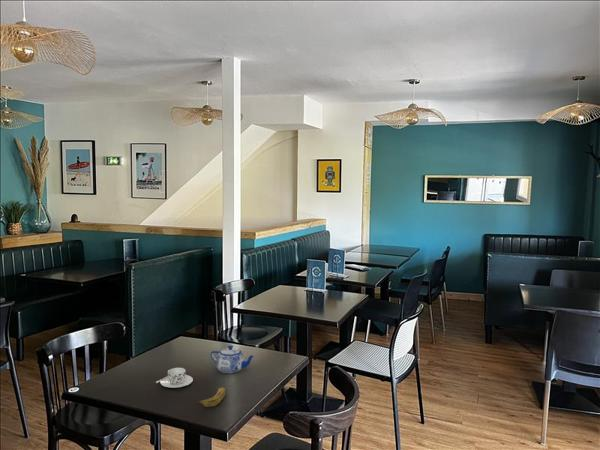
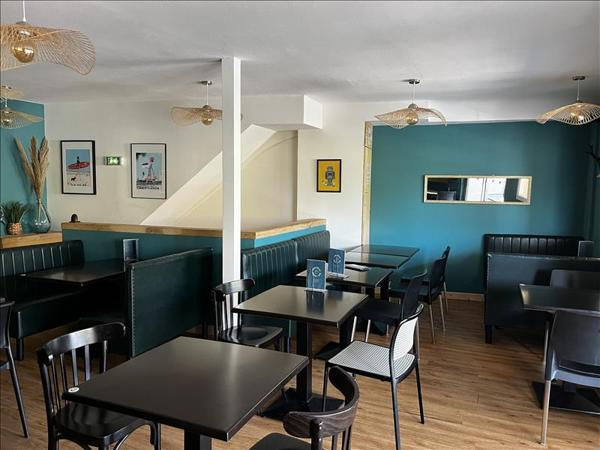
- banana [197,387,226,408]
- teacup [155,367,194,389]
- teapot [210,344,256,374]
